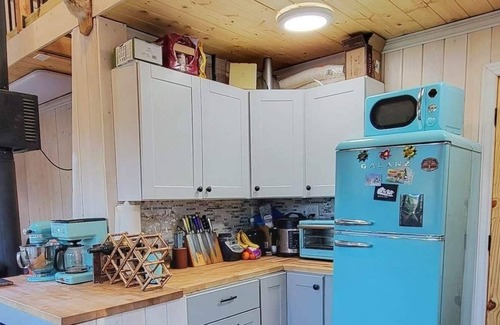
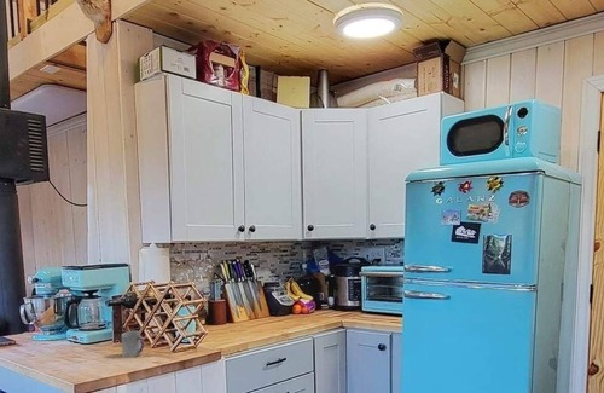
+ cup [121,330,146,358]
